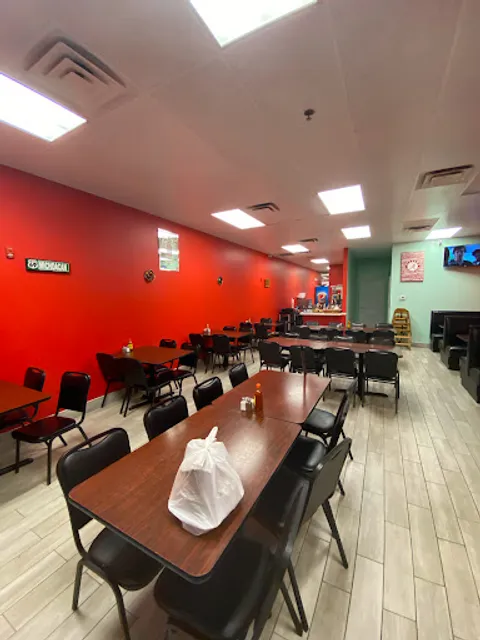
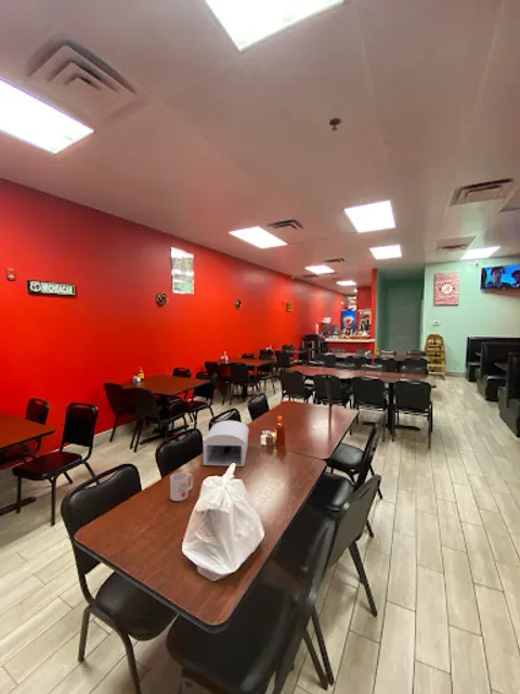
+ mug [169,471,194,502]
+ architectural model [202,420,250,467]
